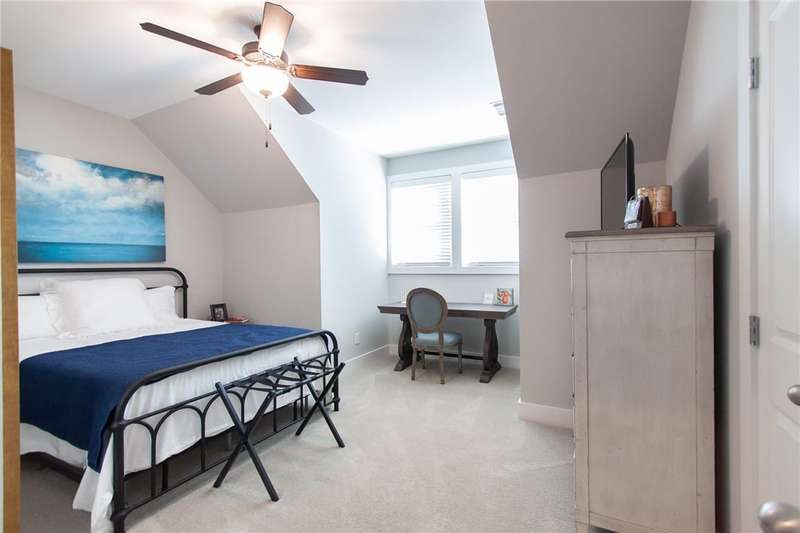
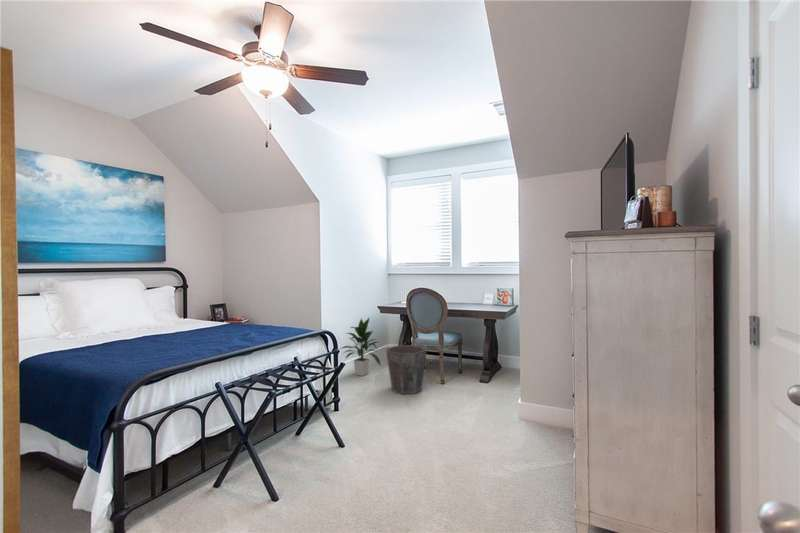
+ indoor plant [340,316,381,377]
+ waste bin [385,344,428,395]
